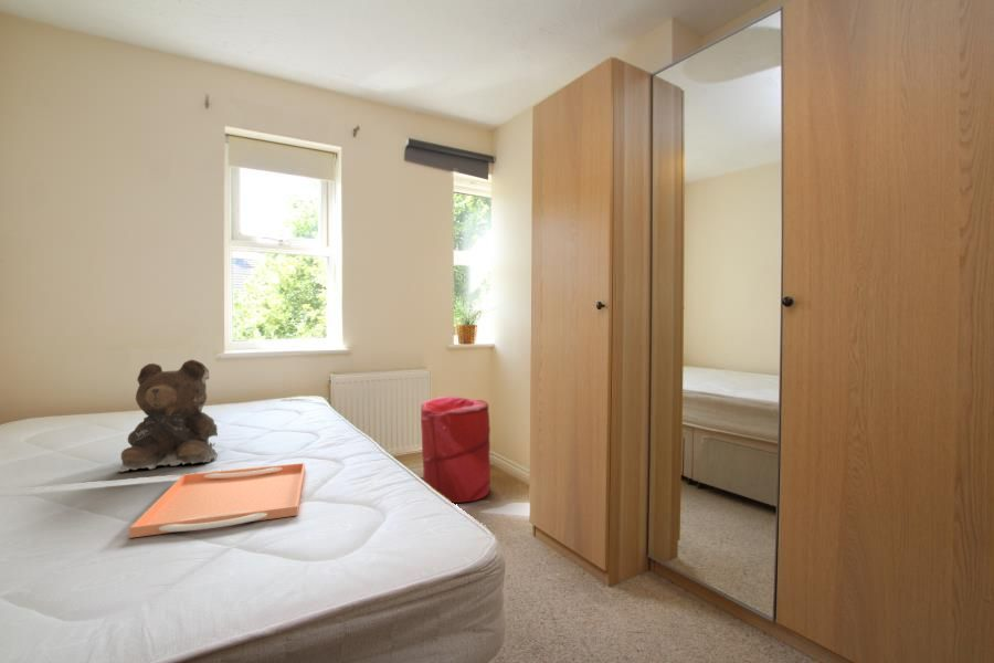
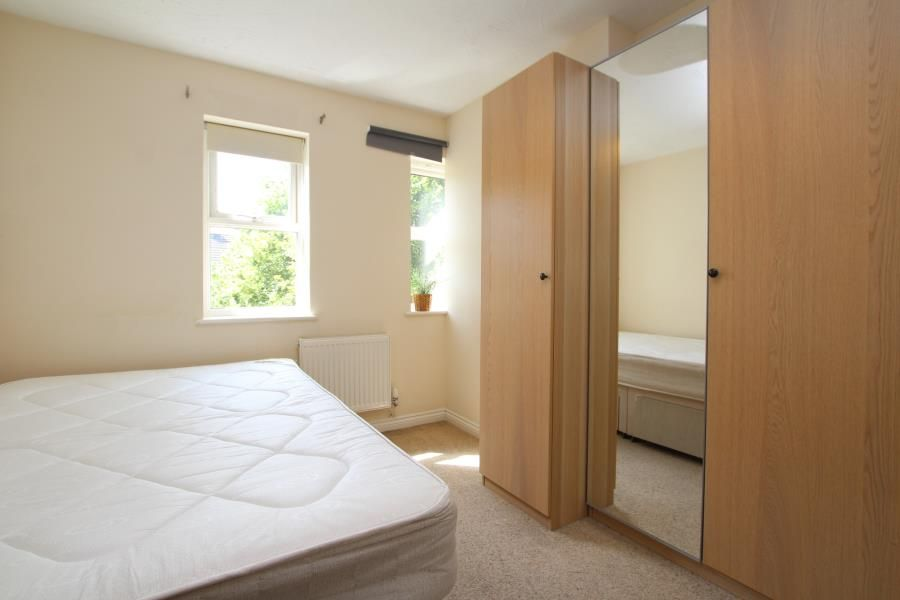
- teddy bear [117,359,219,473]
- serving tray [128,462,306,539]
- laundry hamper [420,396,491,504]
